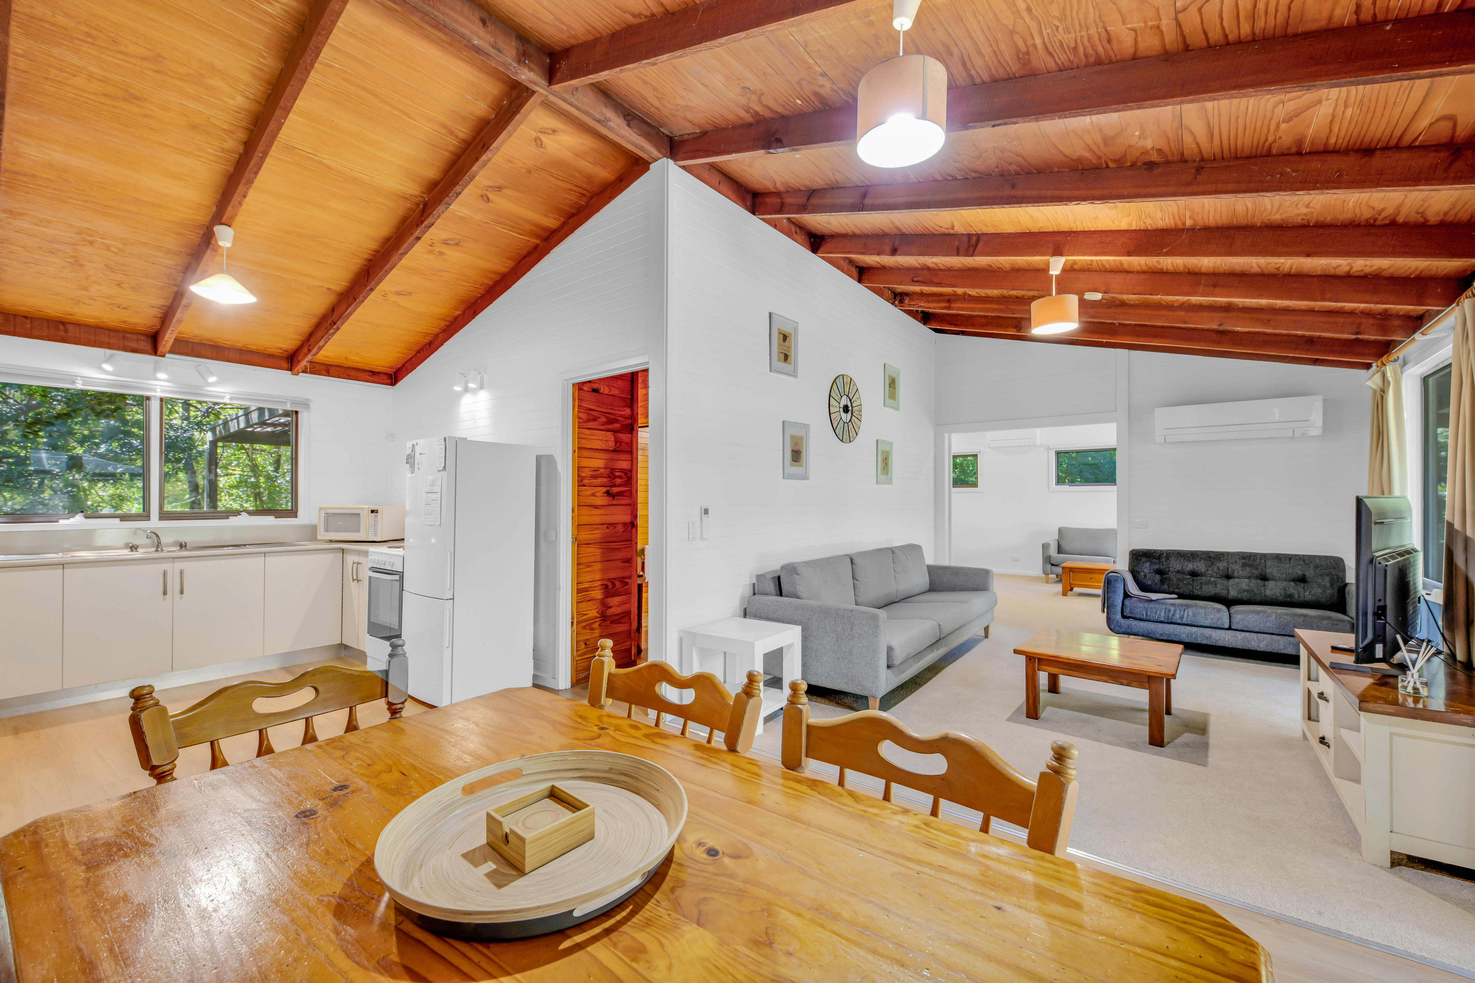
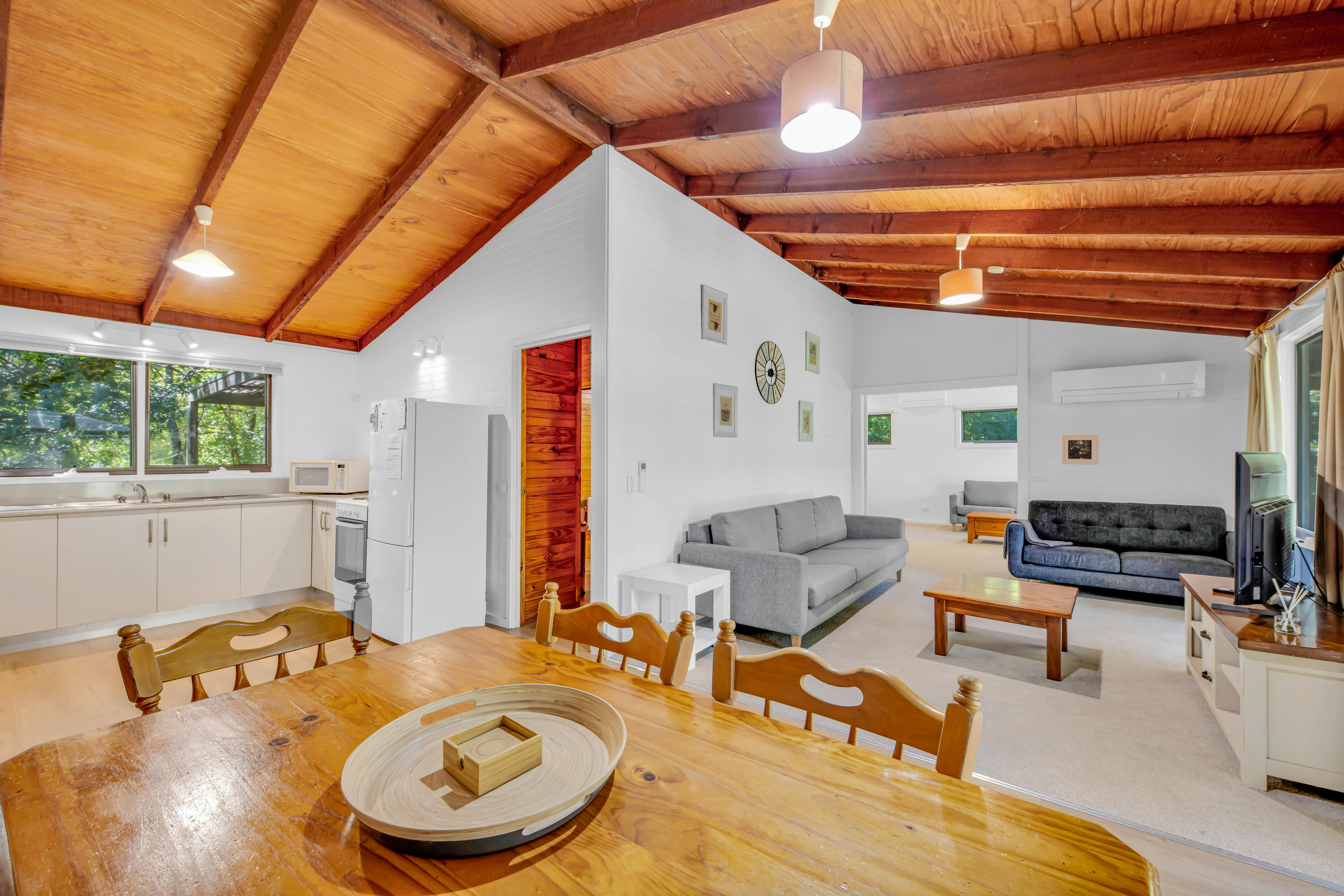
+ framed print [1061,434,1099,465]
